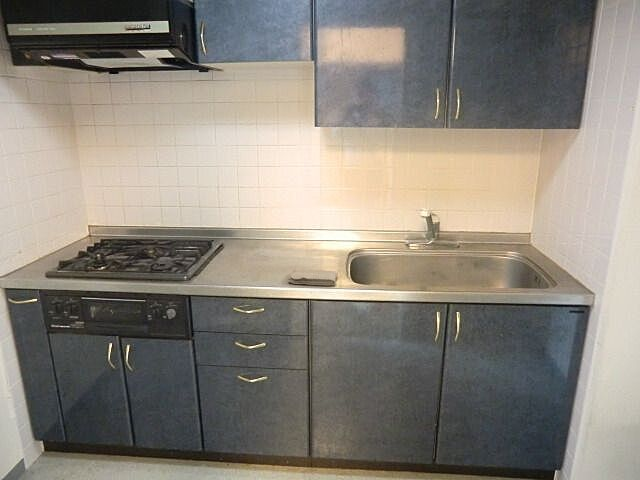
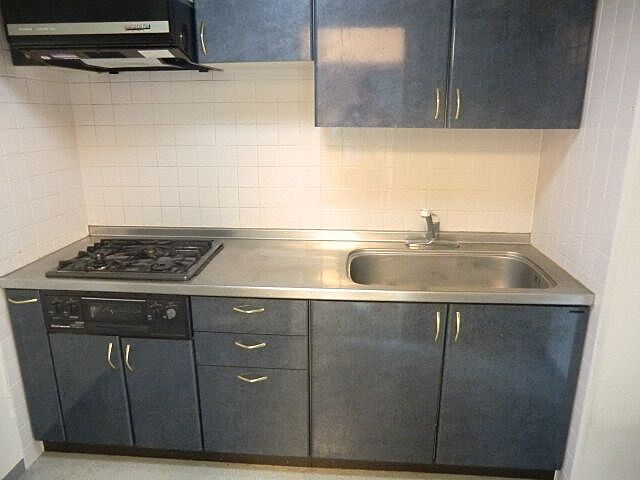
- washcloth [287,268,339,286]
